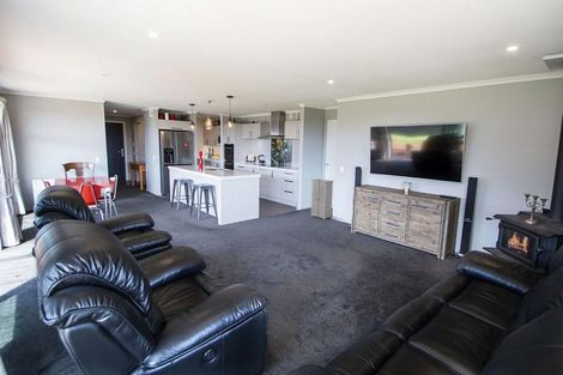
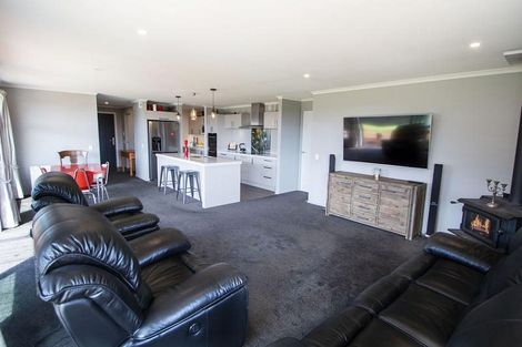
- storage cabinet [310,179,334,220]
